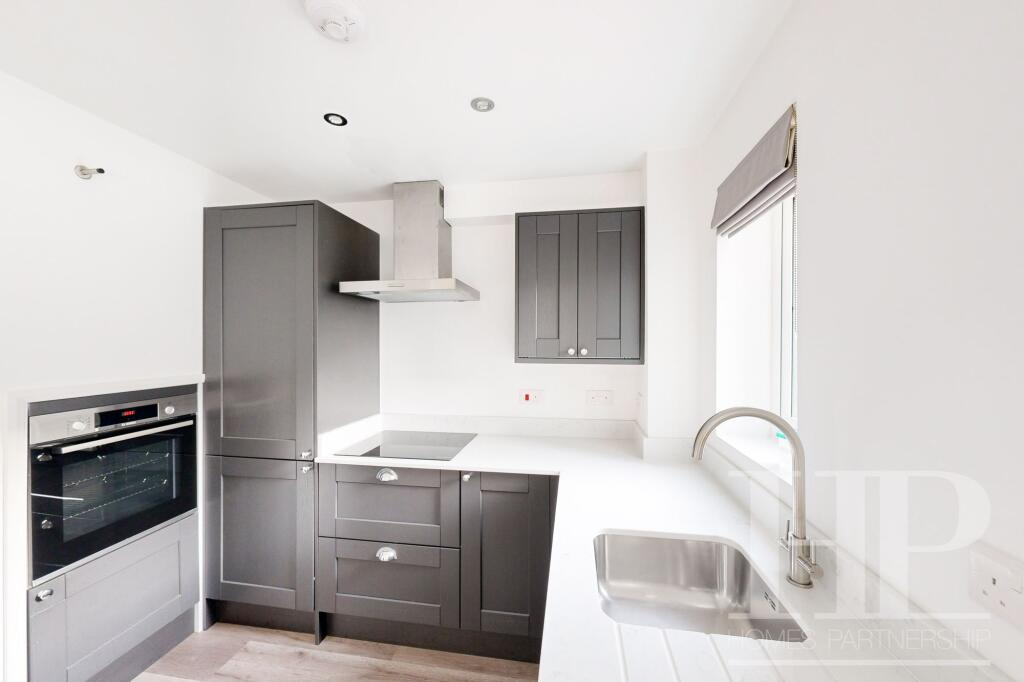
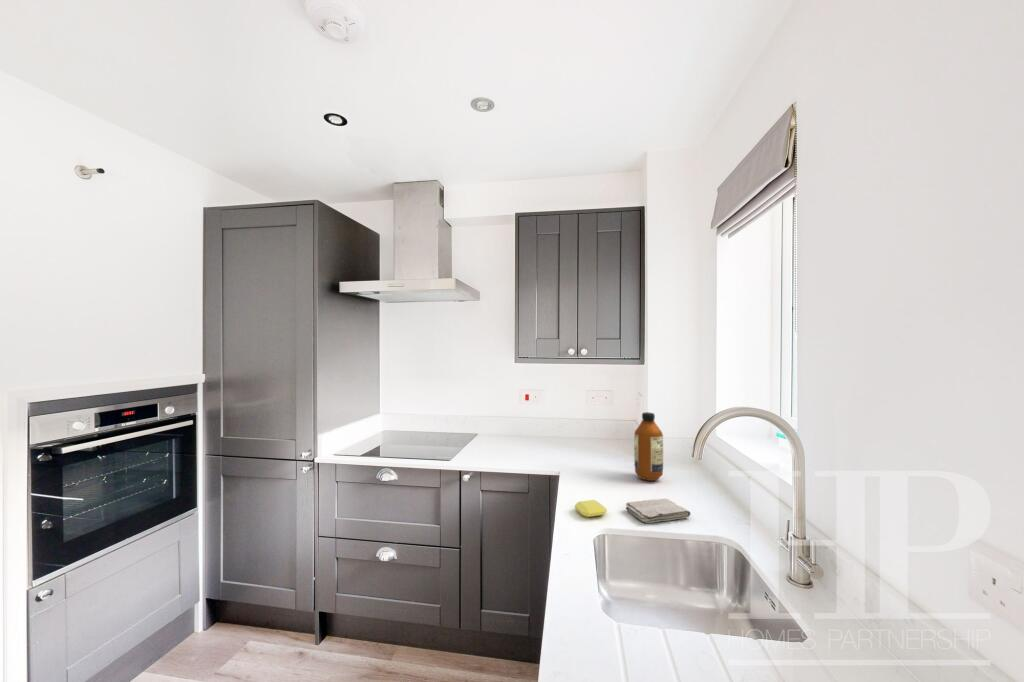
+ soap bar [574,499,607,518]
+ washcloth [625,498,692,524]
+ bottle [633,411,664,482]
